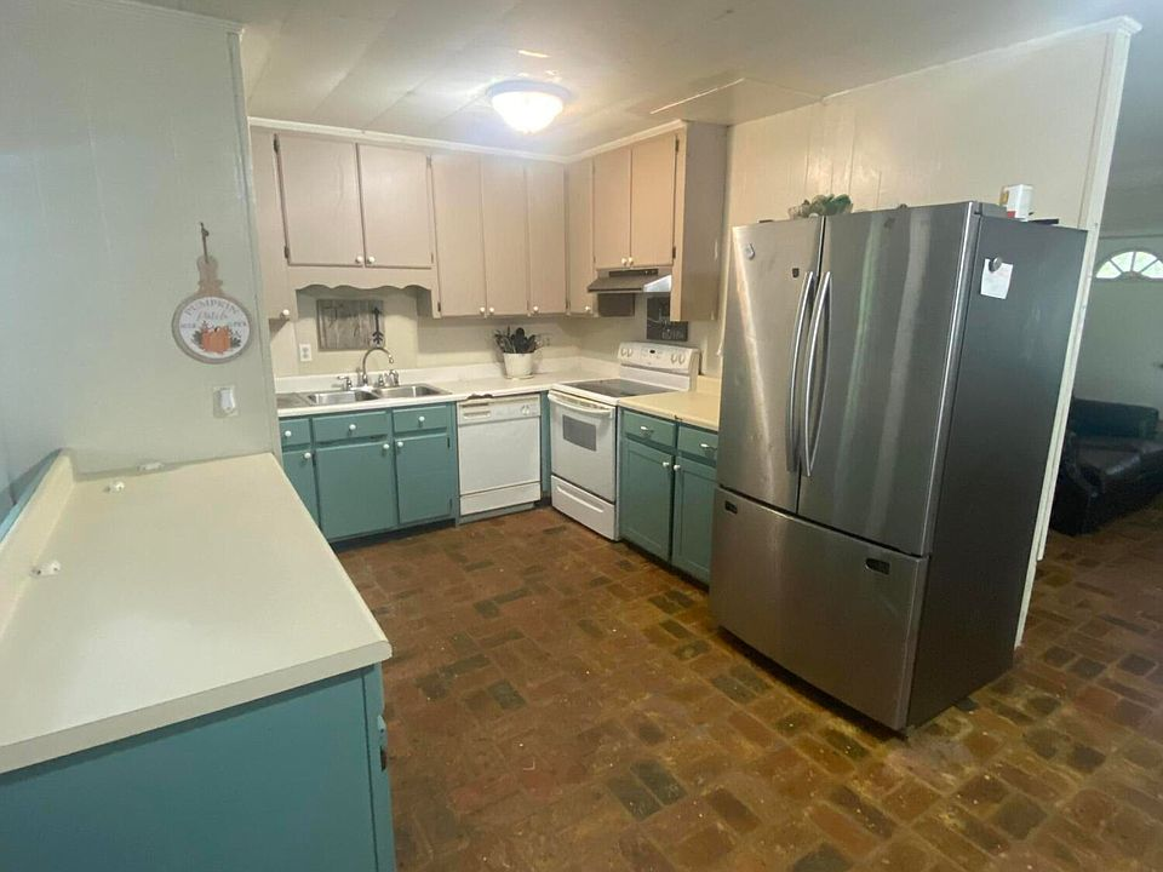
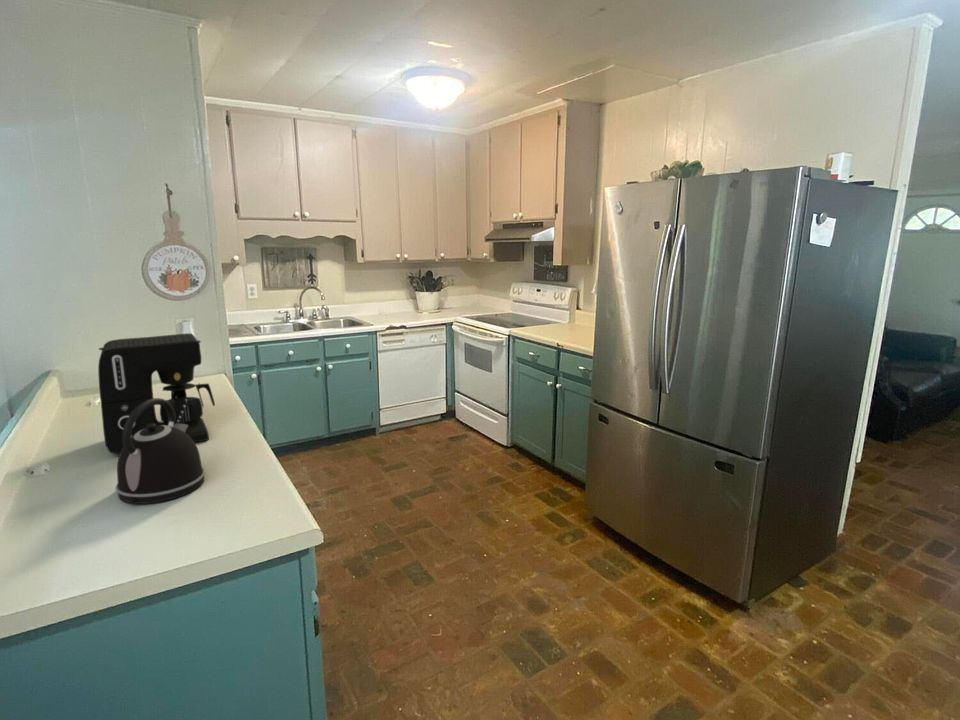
+ kettle [115,397,206,505]
+ coffee maker [97,332,216,455]
